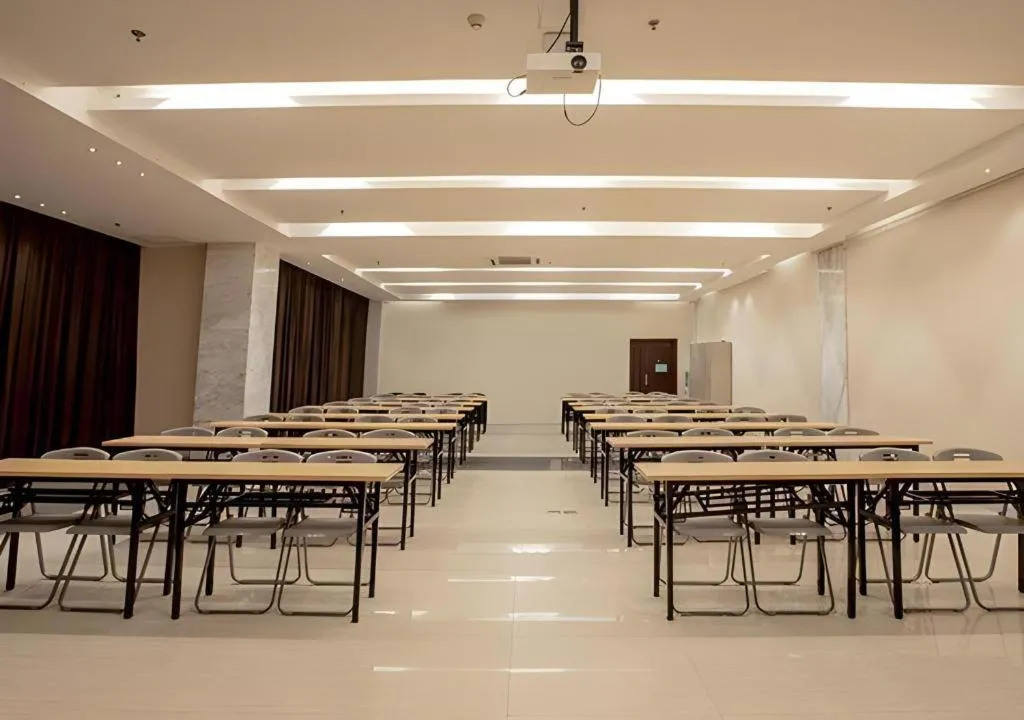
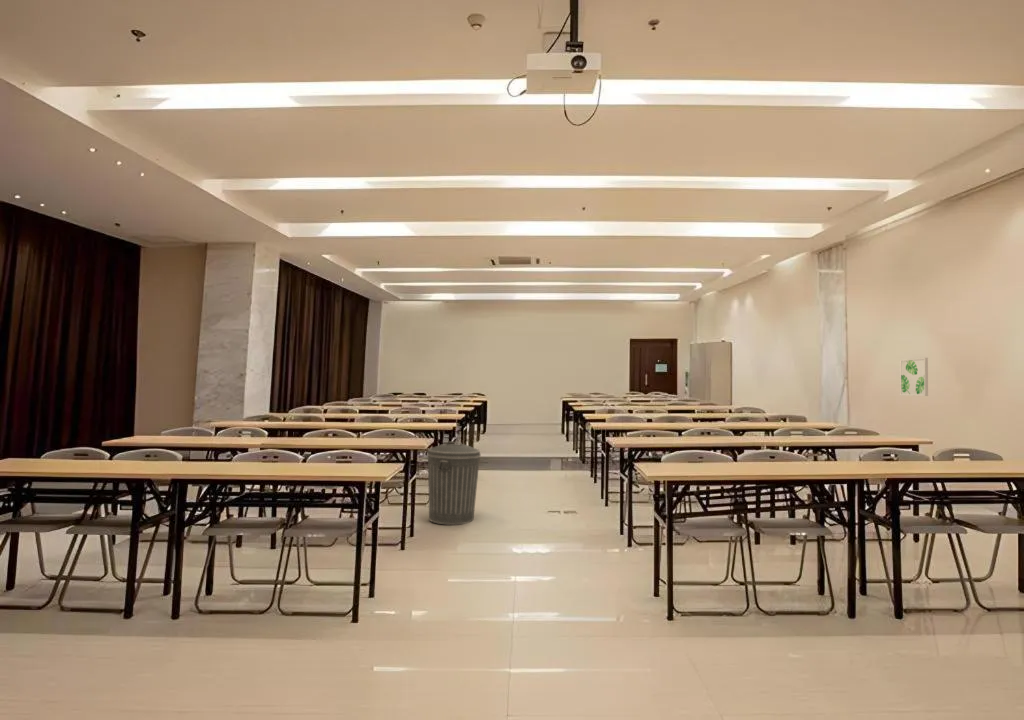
+ wall art [899,357,929,397]
+ trash can [426,441,482,526]
